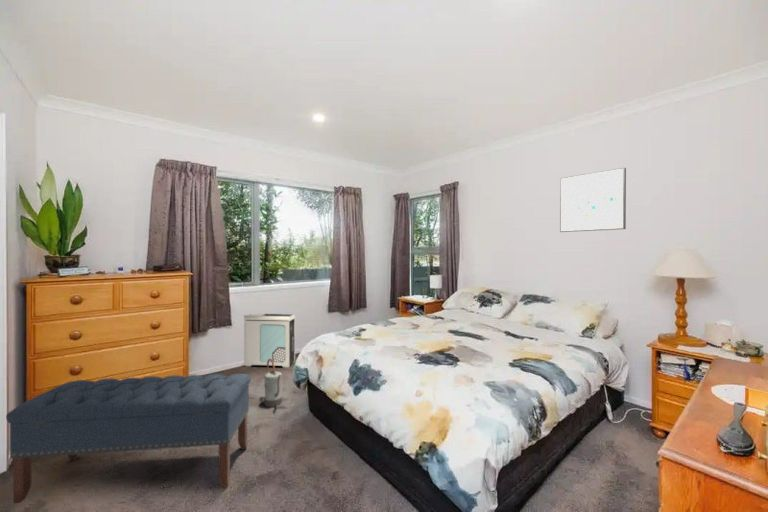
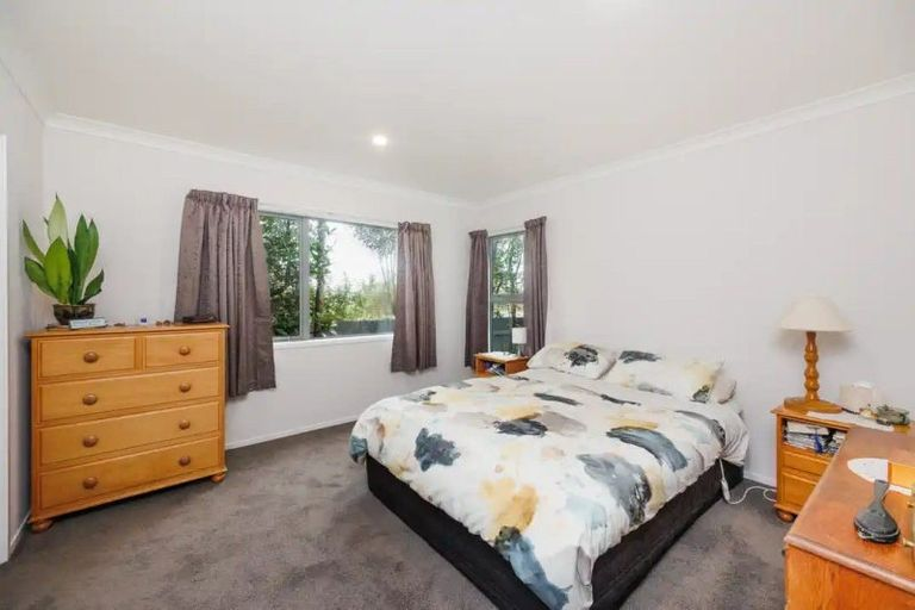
- bench [5,373,252,504]
- watering can [263,359,283,408]
- wall art [559,166,627,233]
- air purifier [243,313,296,369]
